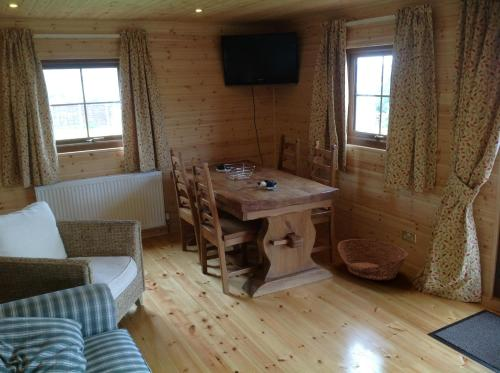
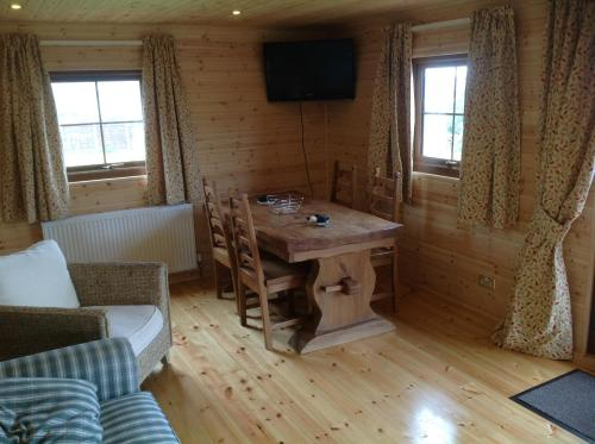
- basket [337,238,410,281]
